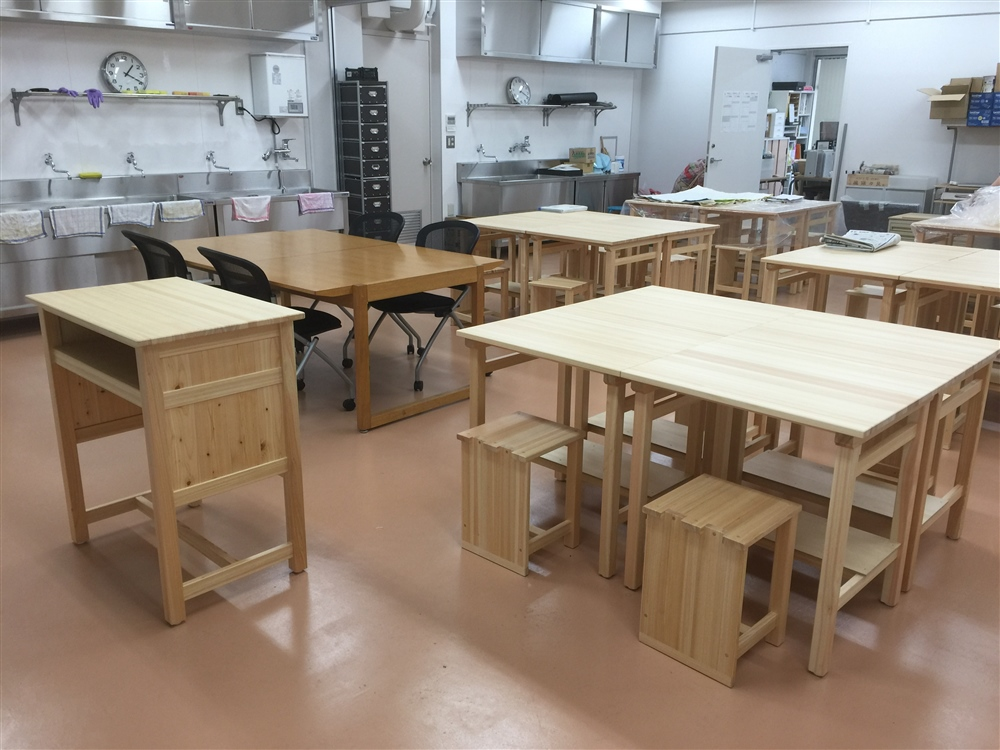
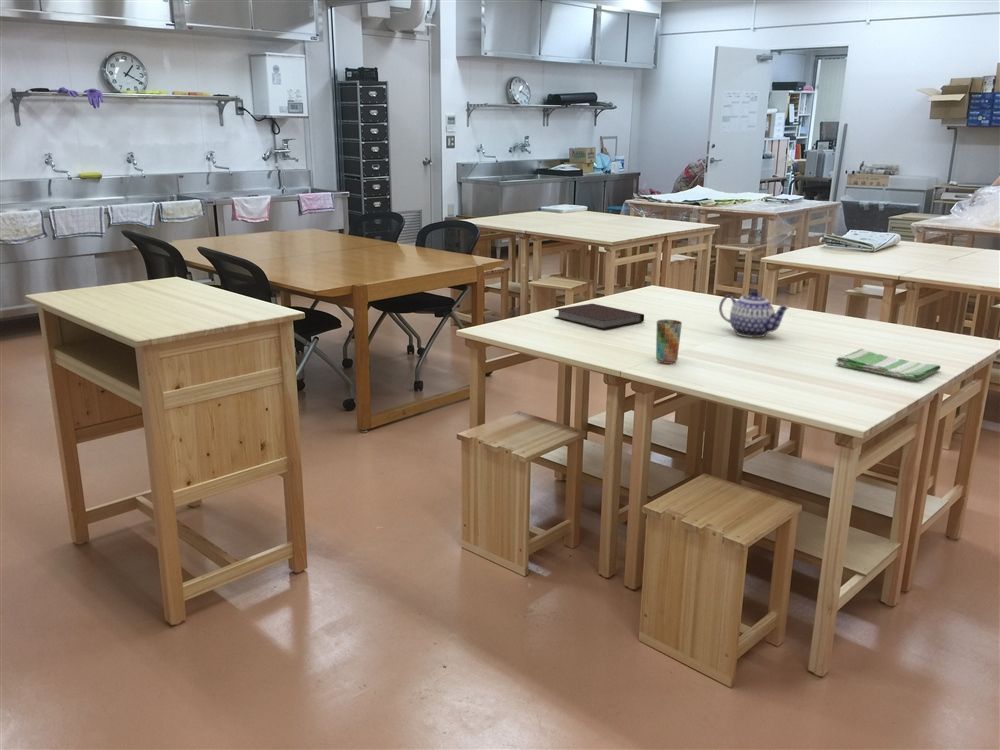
+ teapot [718,290,790,338]
+ dish towel [835,348,942,381]
+ notebook [554,303,645,330]
+ cup [655,319,683,365]
